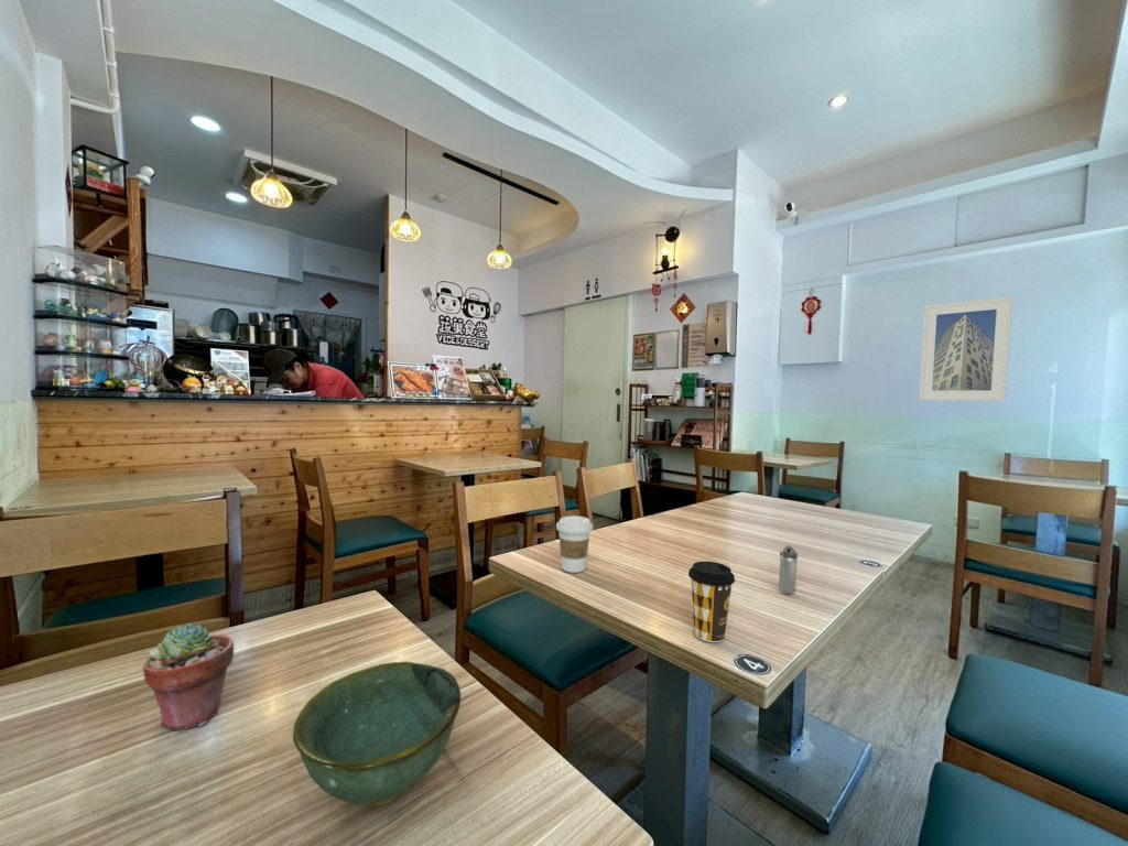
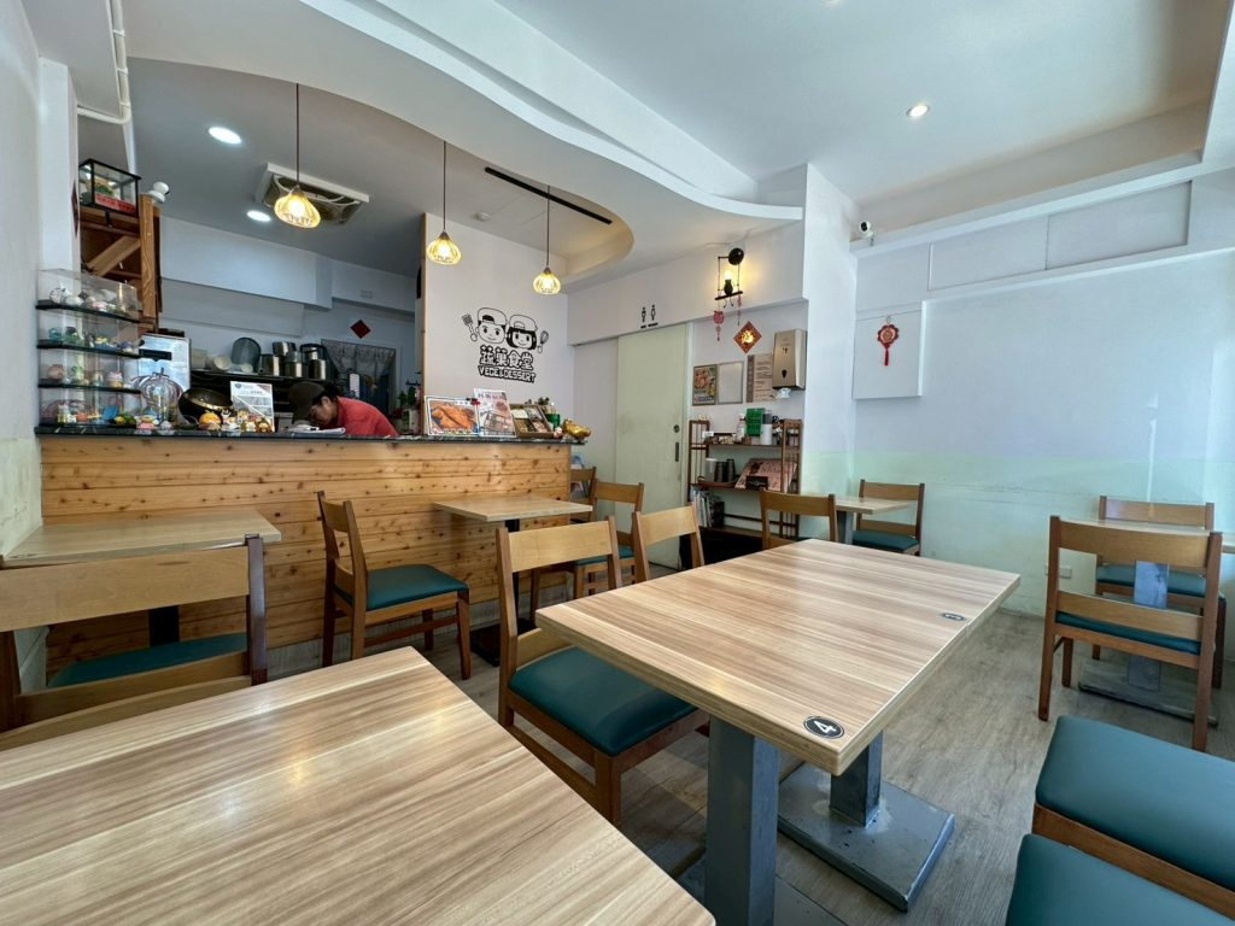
- shaker [778,544,799,596]
- coffee cup [555,514,594,574]
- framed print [918,295,1013,402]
- bowl [292,661,462,806]
- coffee cup [687,561,736,643]
- potted succulent [142,622,235,731]
